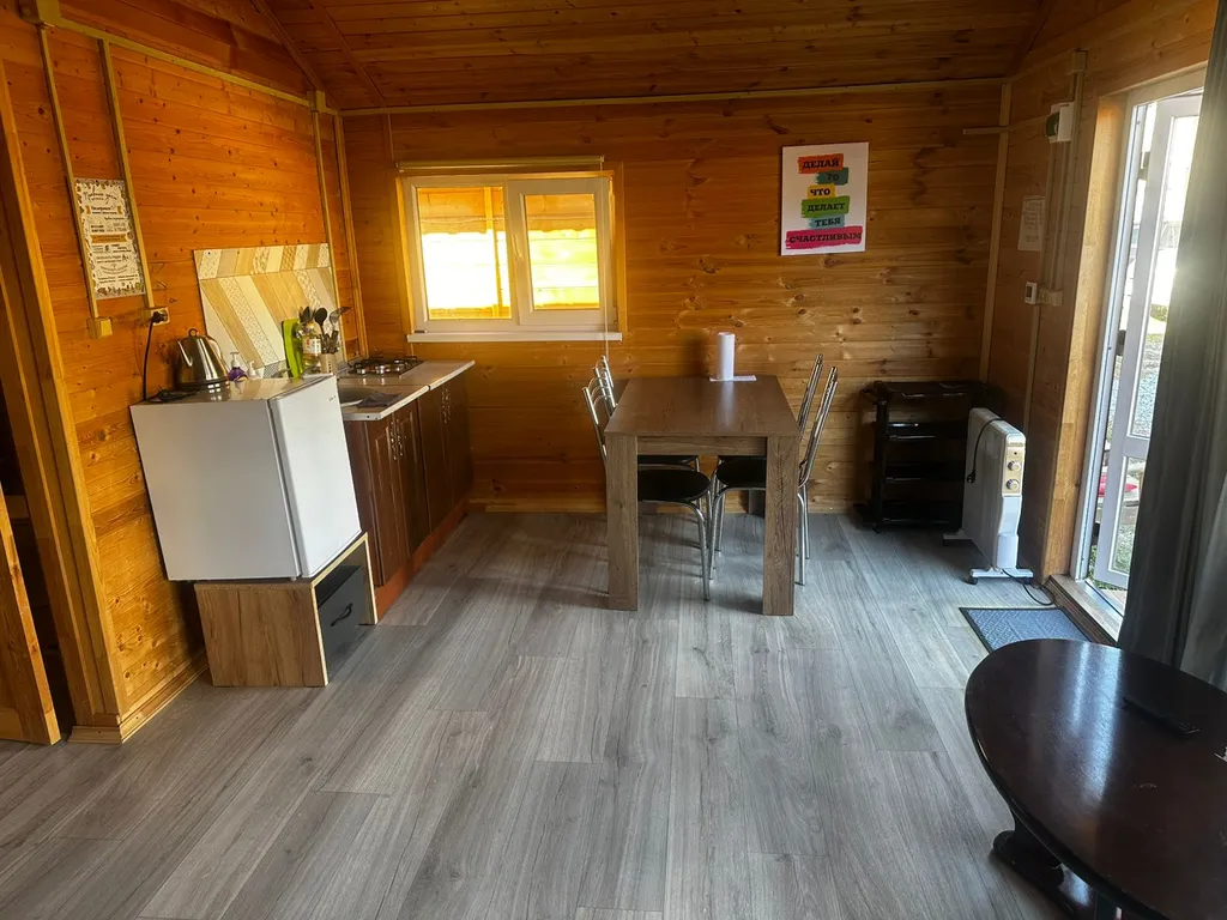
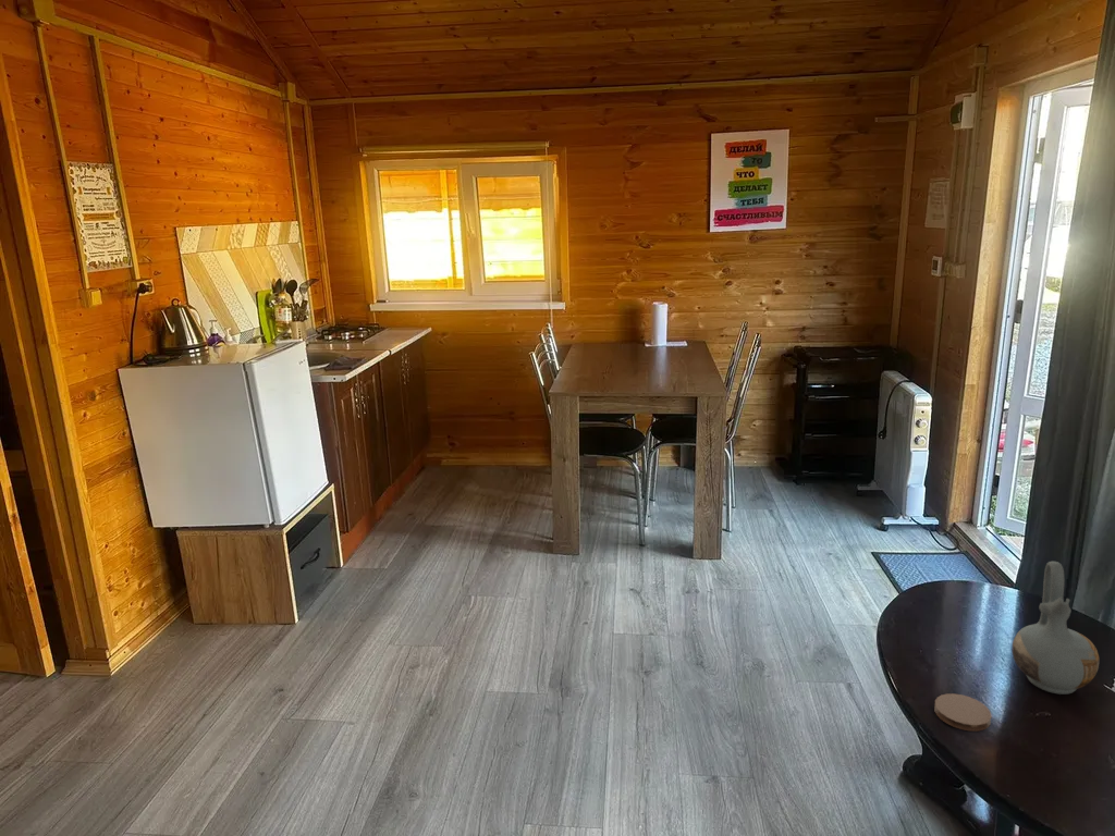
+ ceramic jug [1012,561,1100,696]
+ coaster [933,692,993,733]
